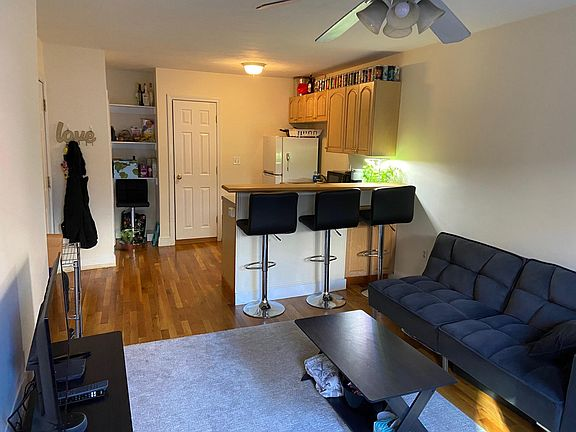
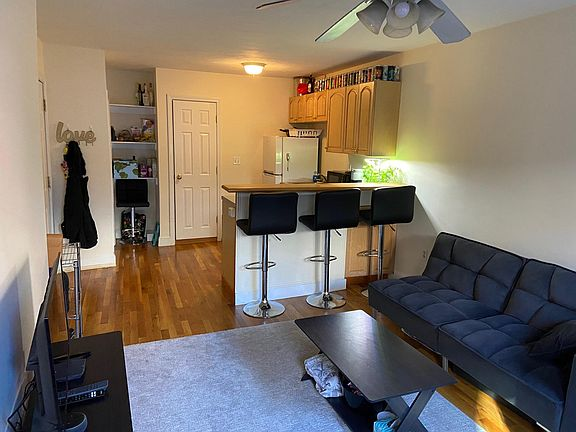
- potted plant [117,228,139,252]
